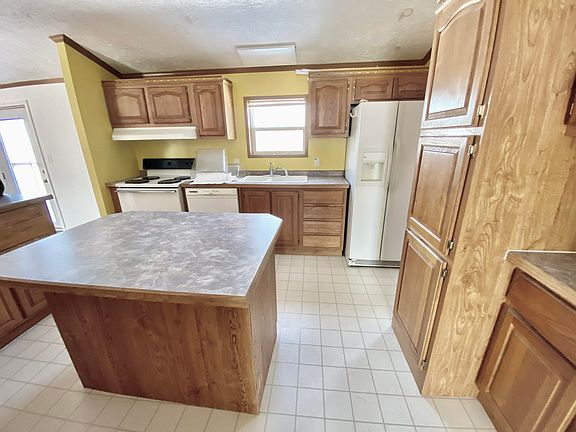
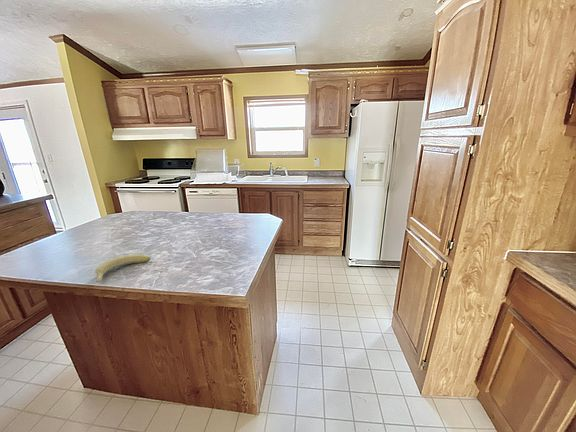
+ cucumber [94,253,151,283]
